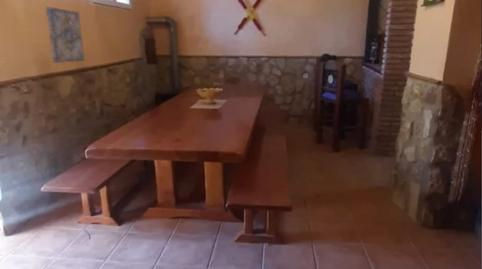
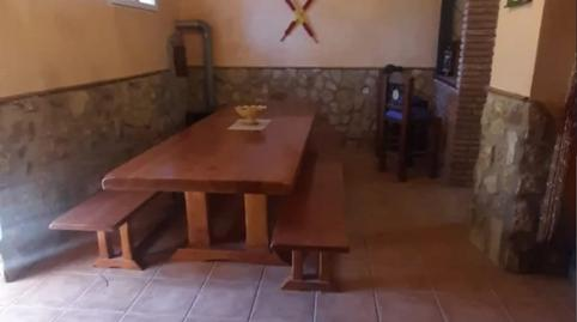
- wall art [45,6,85,64]
